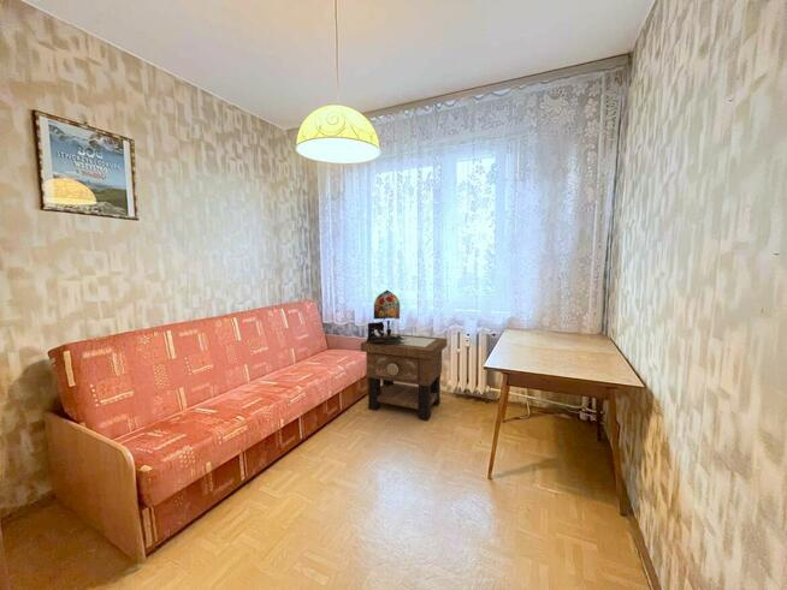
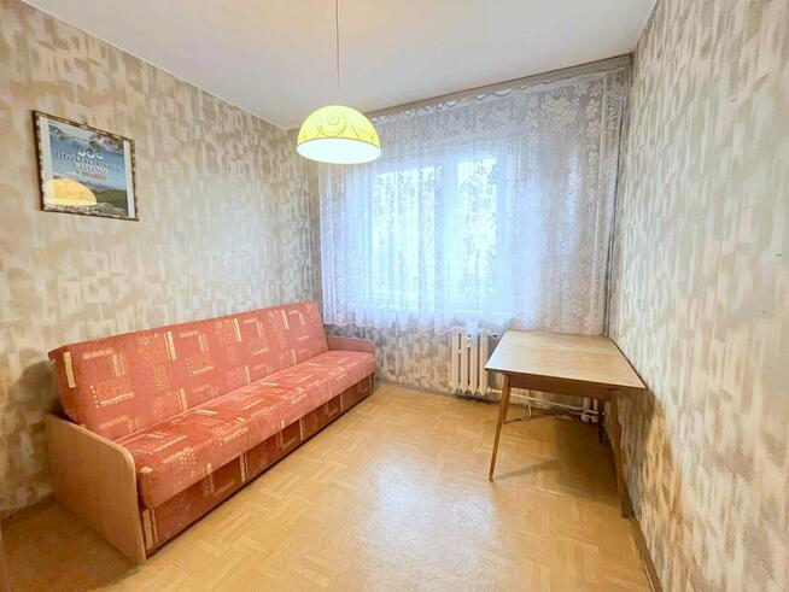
- table lamp [365,288,408,342]
- side table [360,332,448,422]
